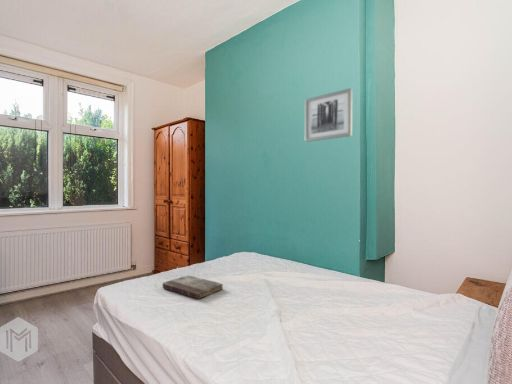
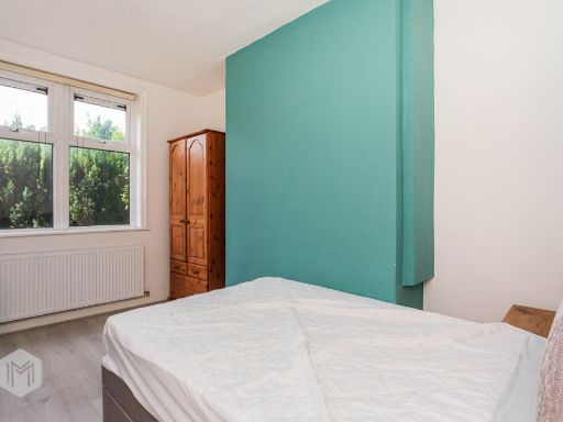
- wall art [304,87,353,143]
- book [161,275,224,300]
